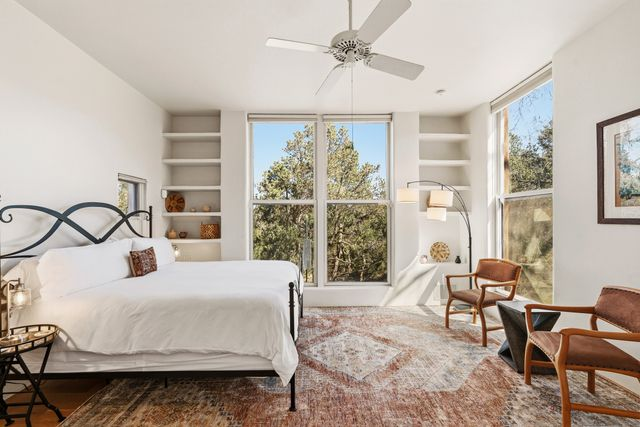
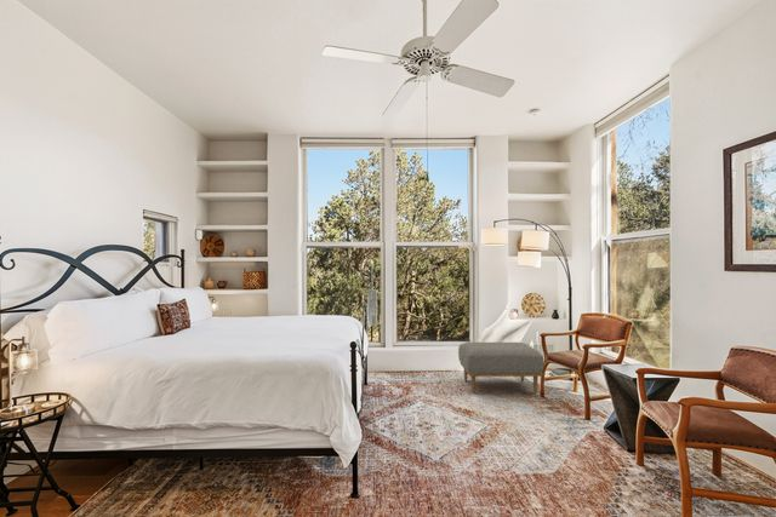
+ ottoman [457,341,546,395]
